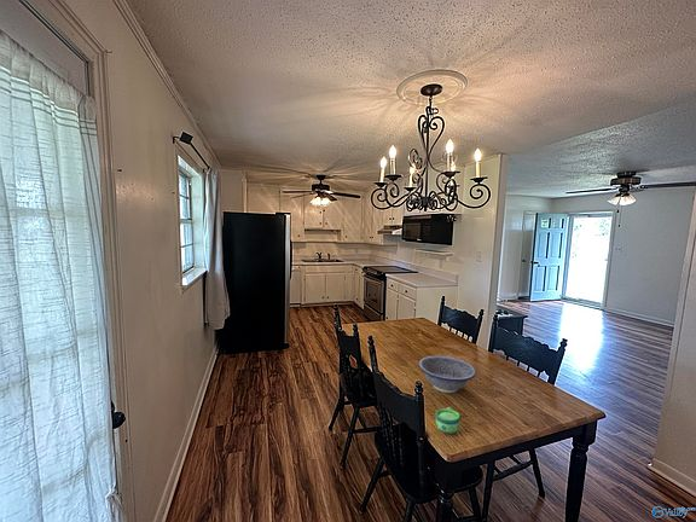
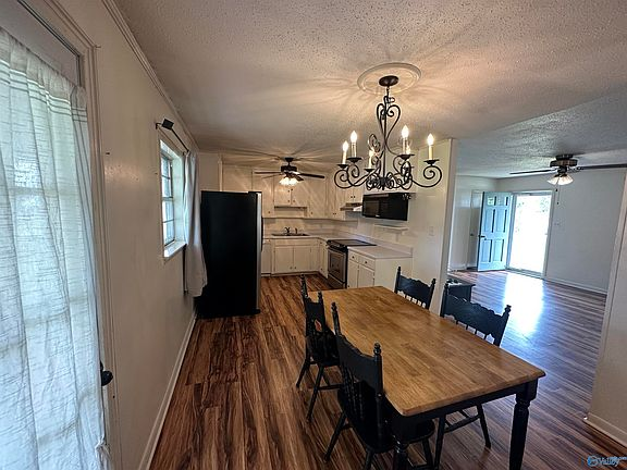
- cup [435,406,462,435]
- decorative bowl [417,355,477,394]
